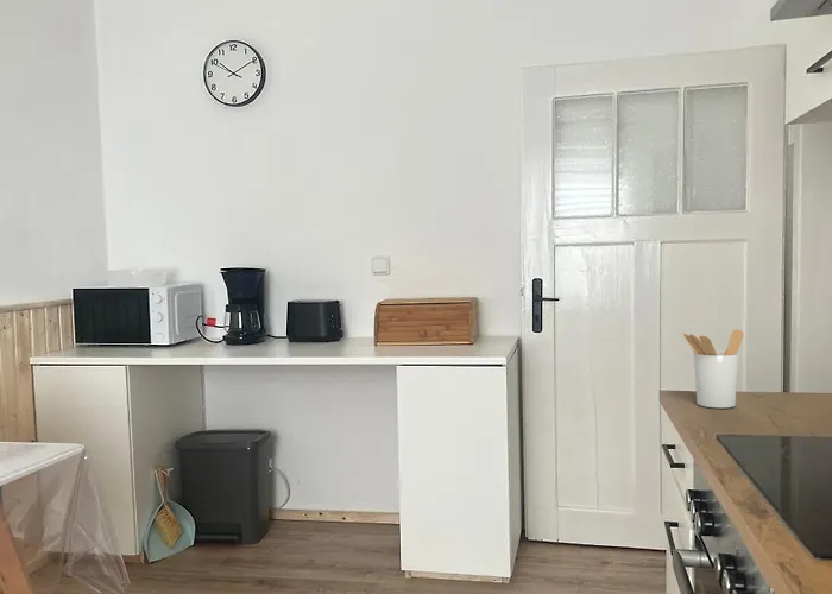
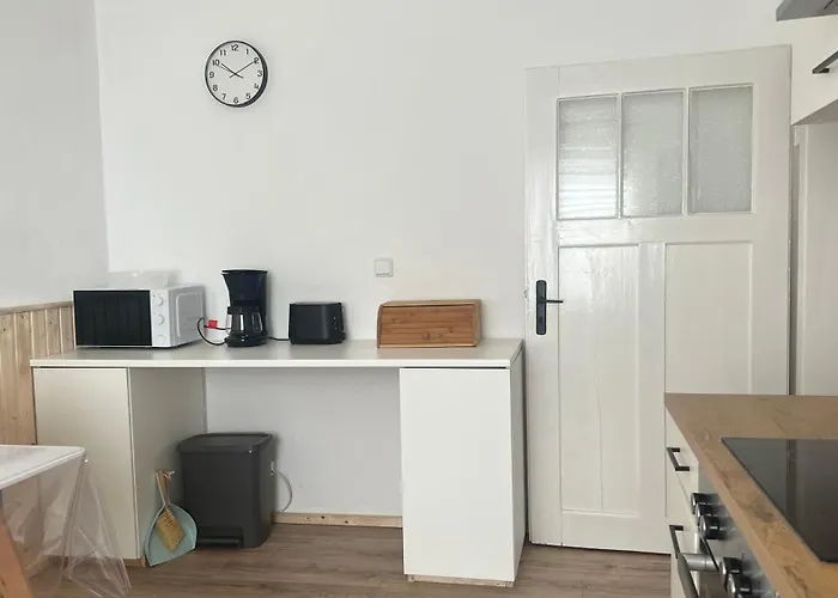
- utensil holder [682,328,745,409]
